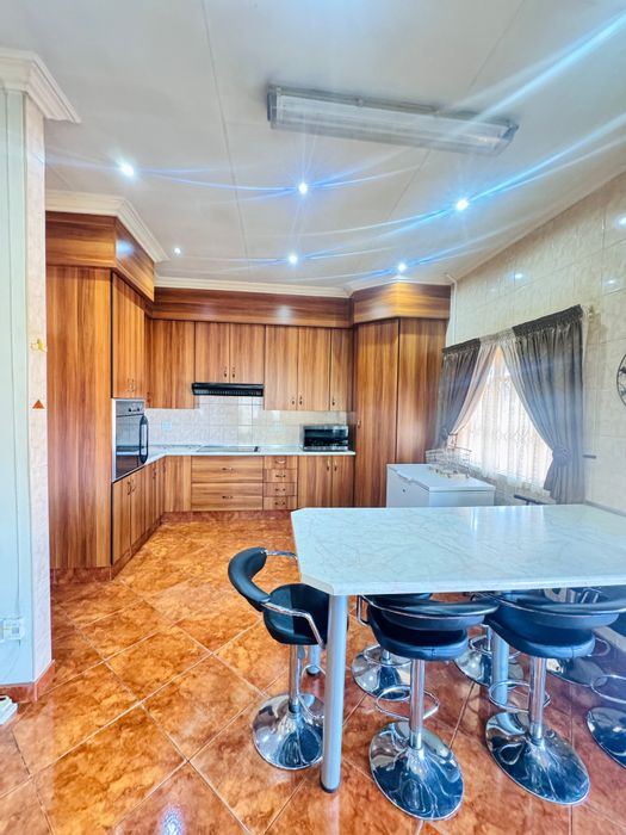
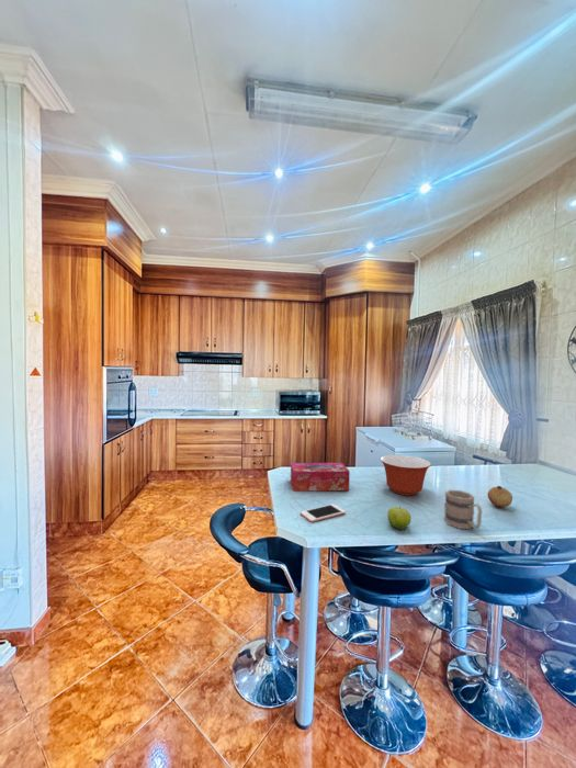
+ mug [443,489,483,530]
+ mixing bowl [380,454,432,496]
+ fruit [386,505,411,531]
+ tissue box [290,462,351,492]
+ cell phone [300,504,347,523]
+ fruit [487,485,513,508]
